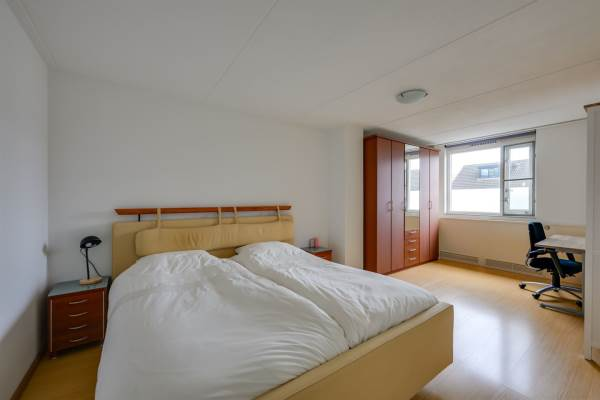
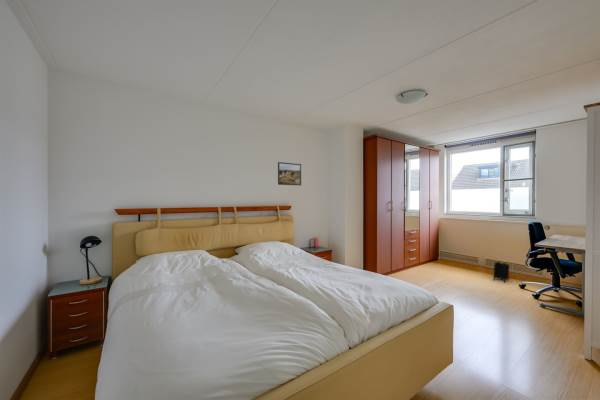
+ backpack [492,260,510,284]
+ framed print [277,161,302,186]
